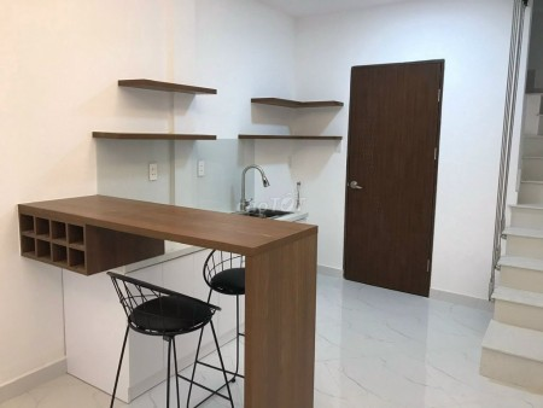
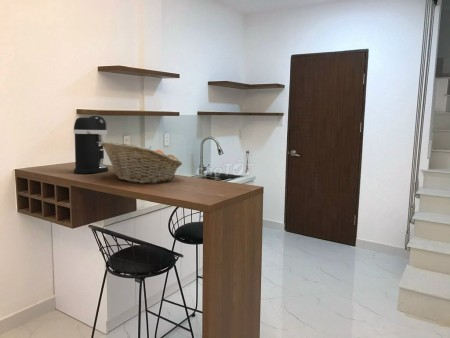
+ coffee maker [72,114,109,174]
+ fruit basket [101,141,183,184]
